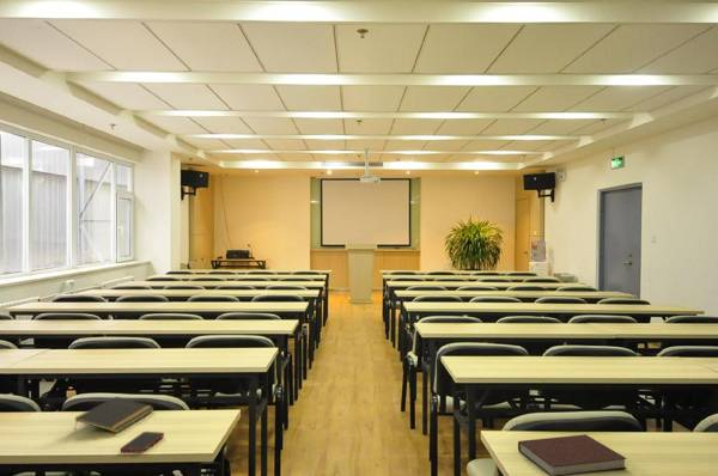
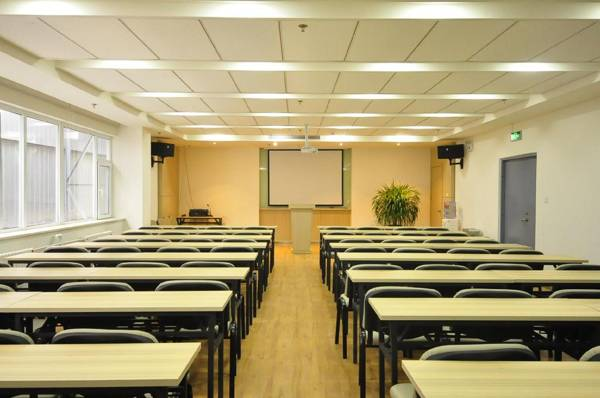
- notepad [73,396,156,434]
- cell phone [118,431,165,454]
- notebook [517,433,628,476]
